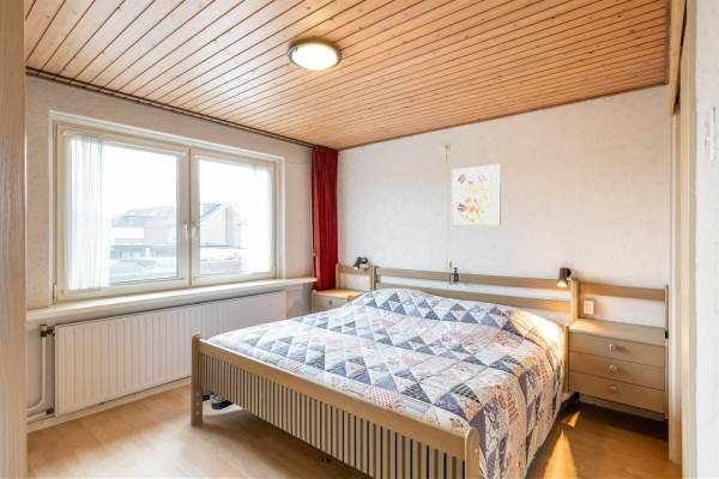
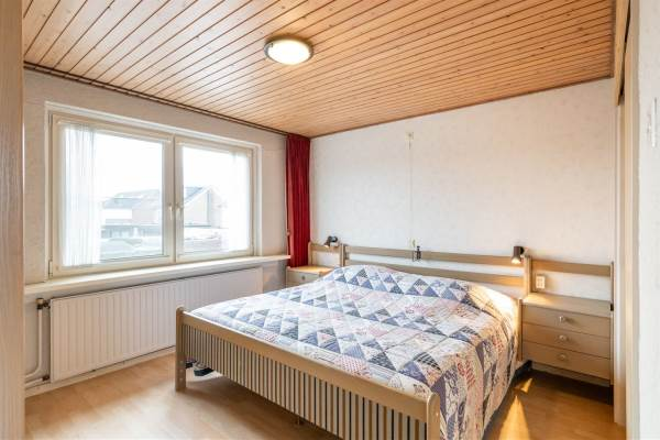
- wall art [451,163,502,228]
